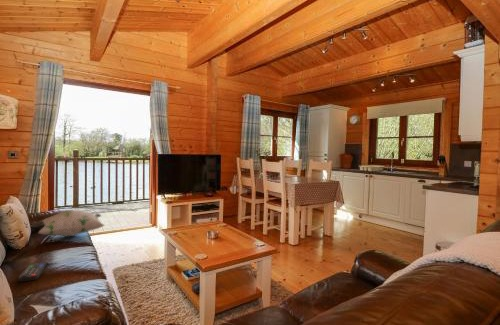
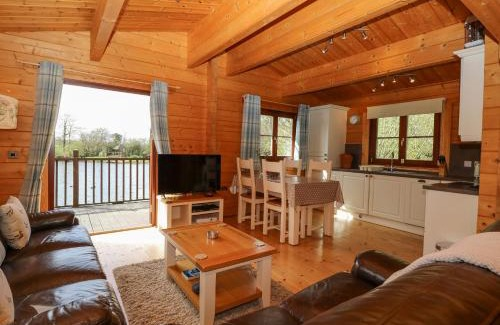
- decorative pillow [37,209,107,237]
- remote control [17,261,48,283]
